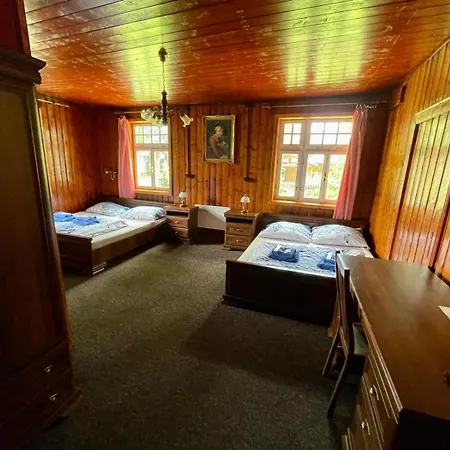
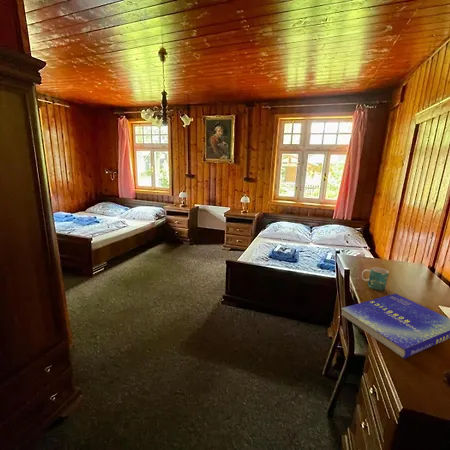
+ book [340,293,450,360]
+ mug [361,266,390,292]
